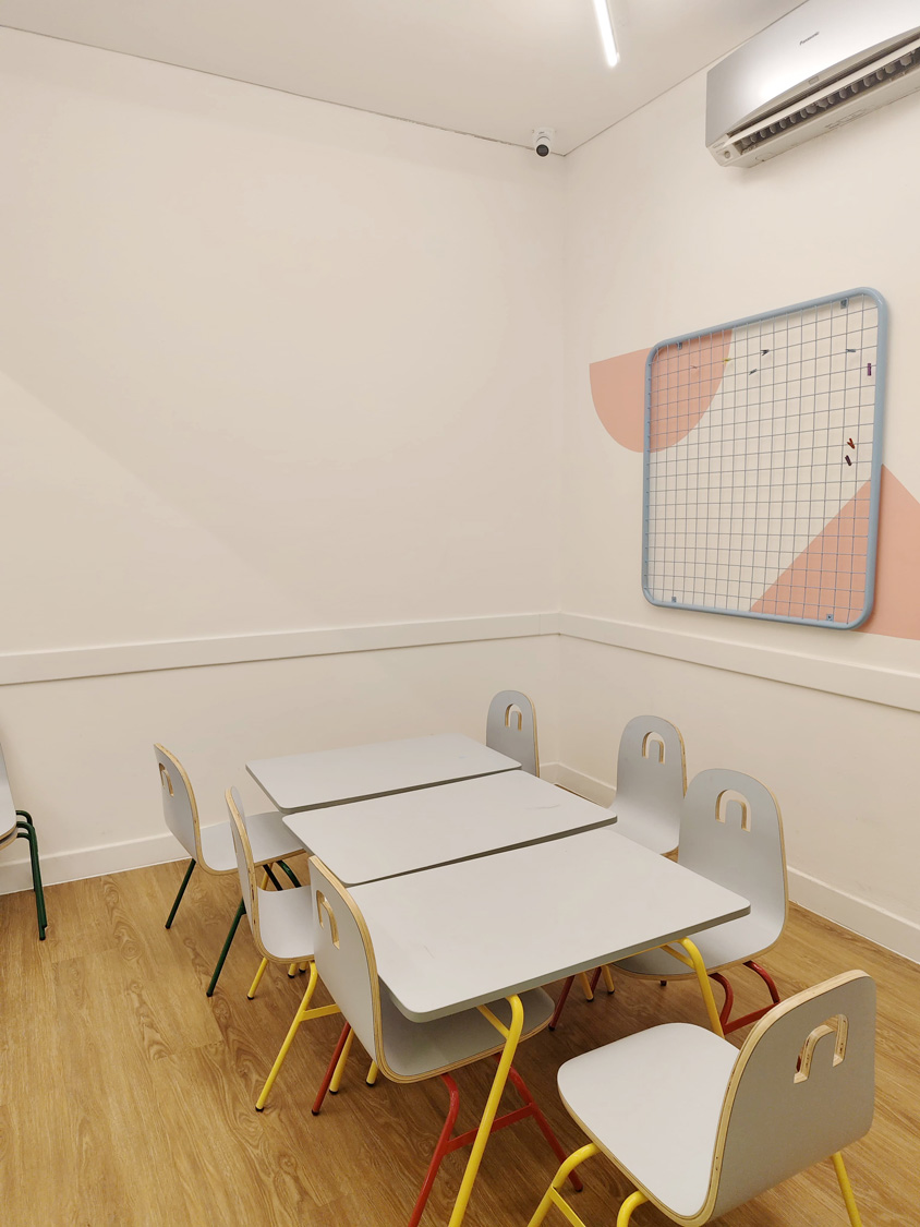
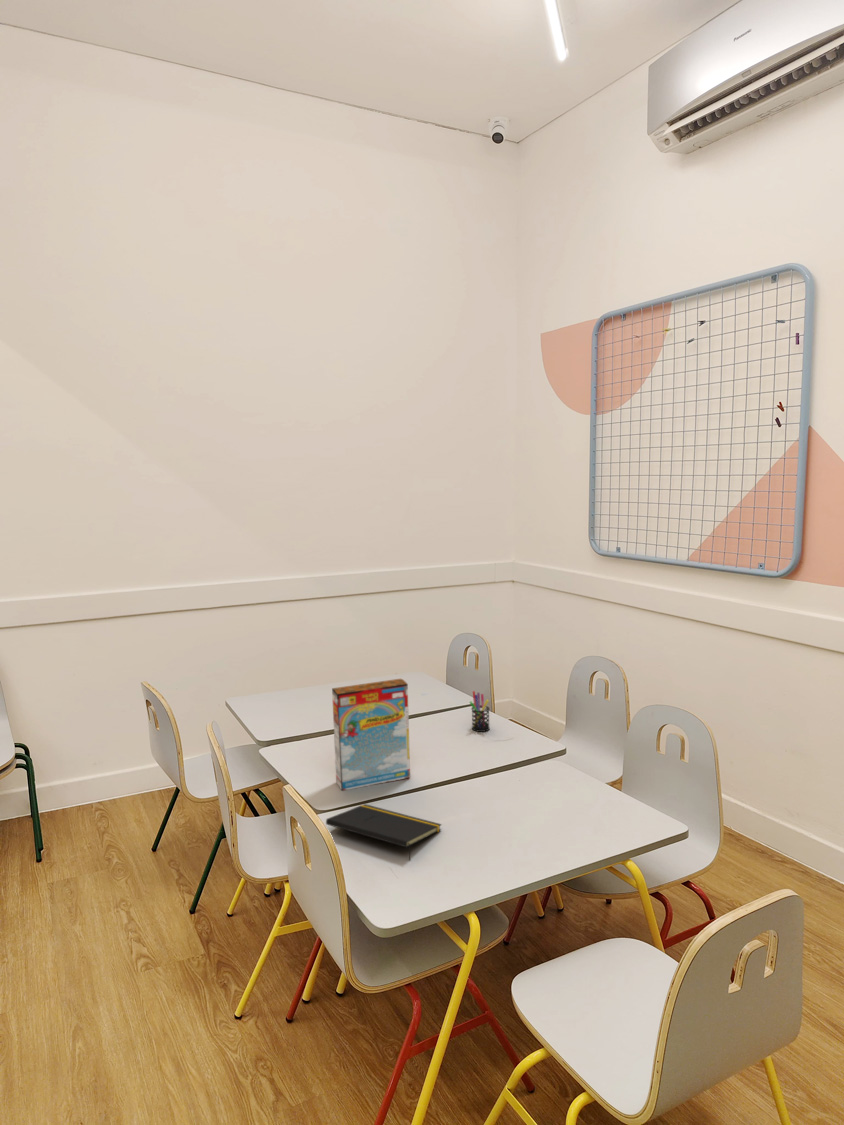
+ notepad [325,803,443,862]
+ cereal box [331,678,411,791]
+ pen holder [469,690,491,733]
